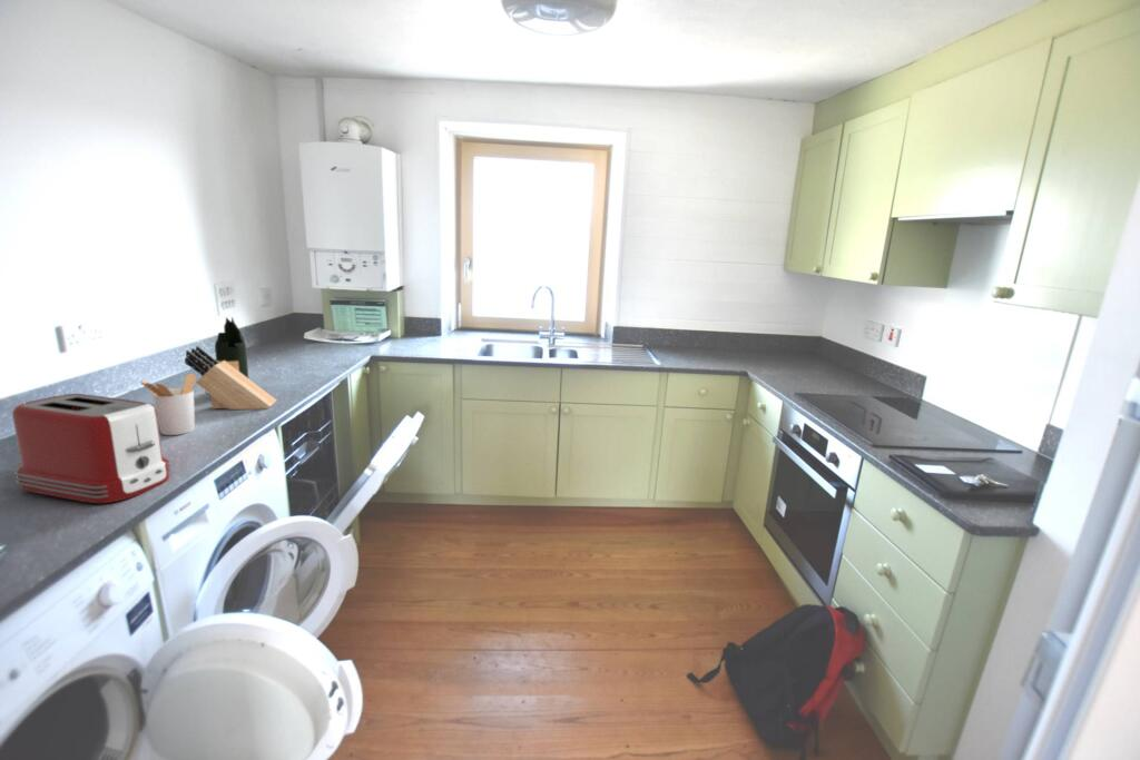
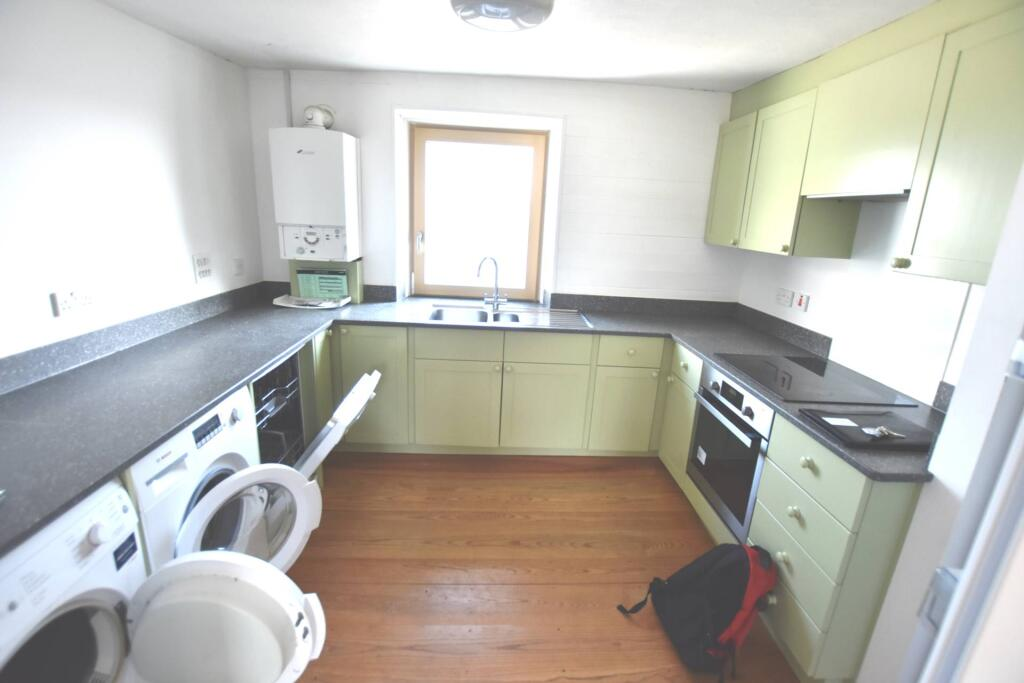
- utensil holder [139,373,197,436]
- knife block [184,345,278,411]
- toaster [11,393,171,504]
- bottle [204,316,249,395]
